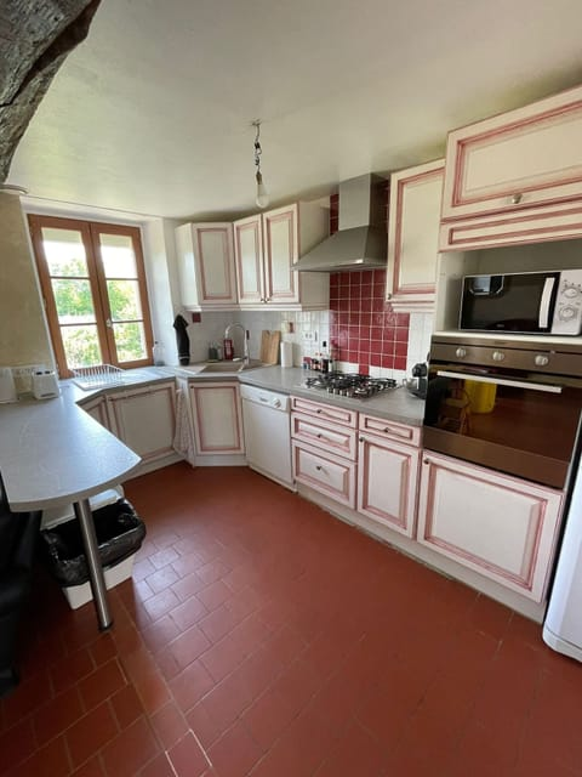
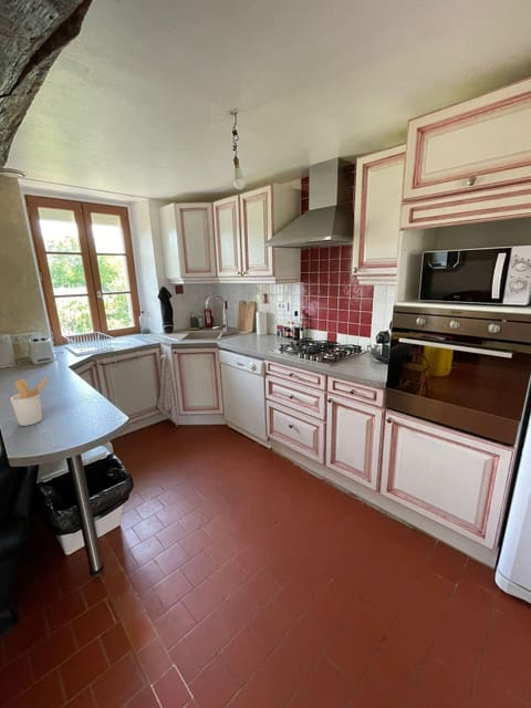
+ utensil holder [9,376,49,427]
